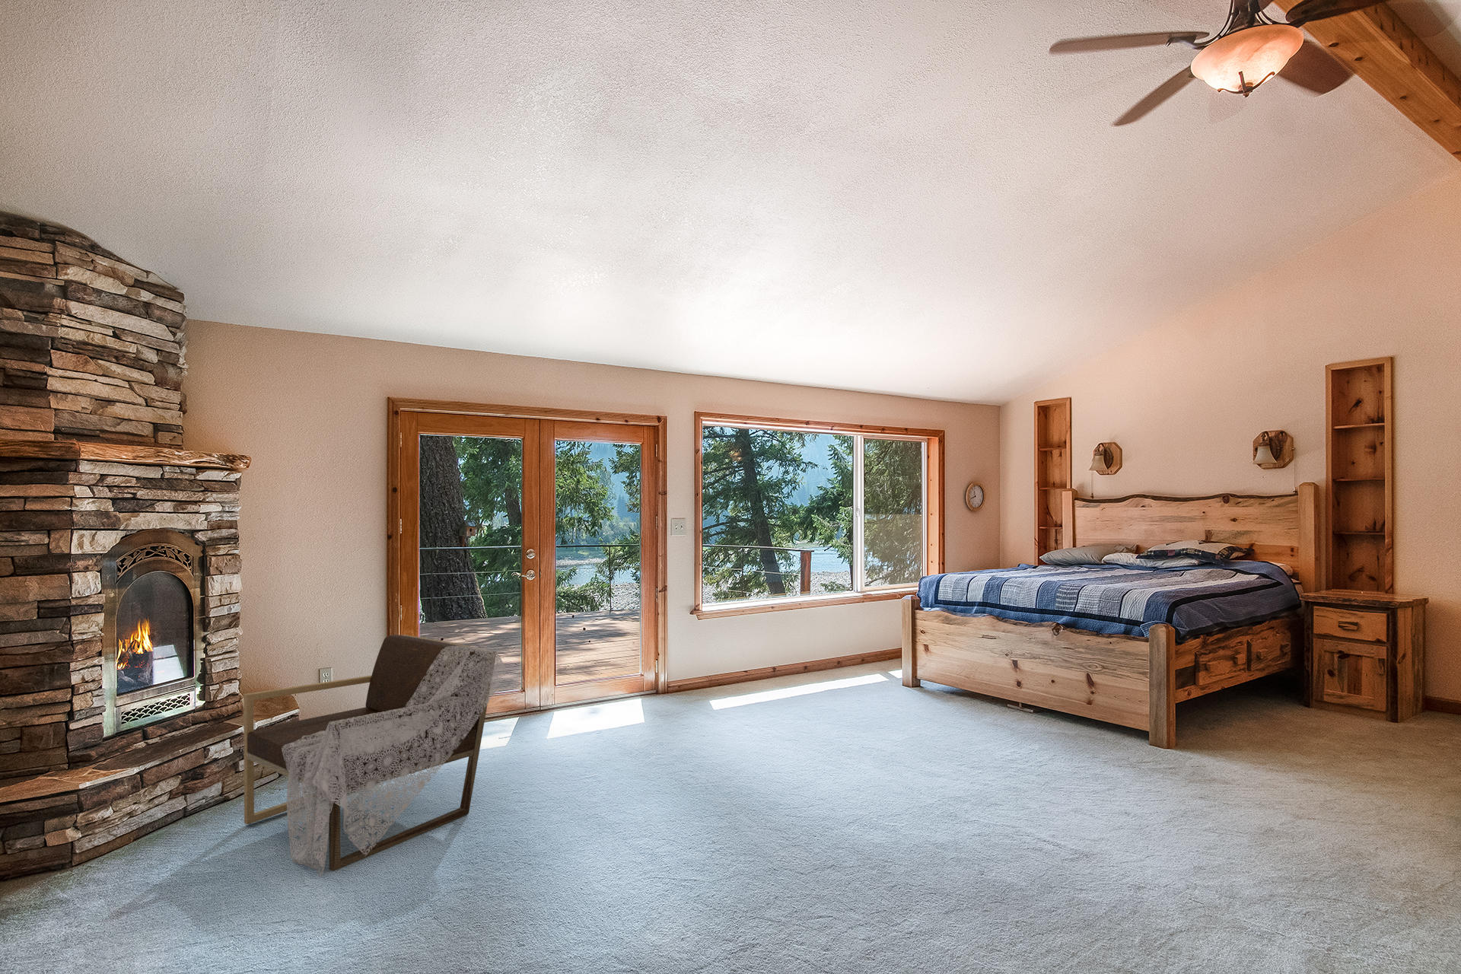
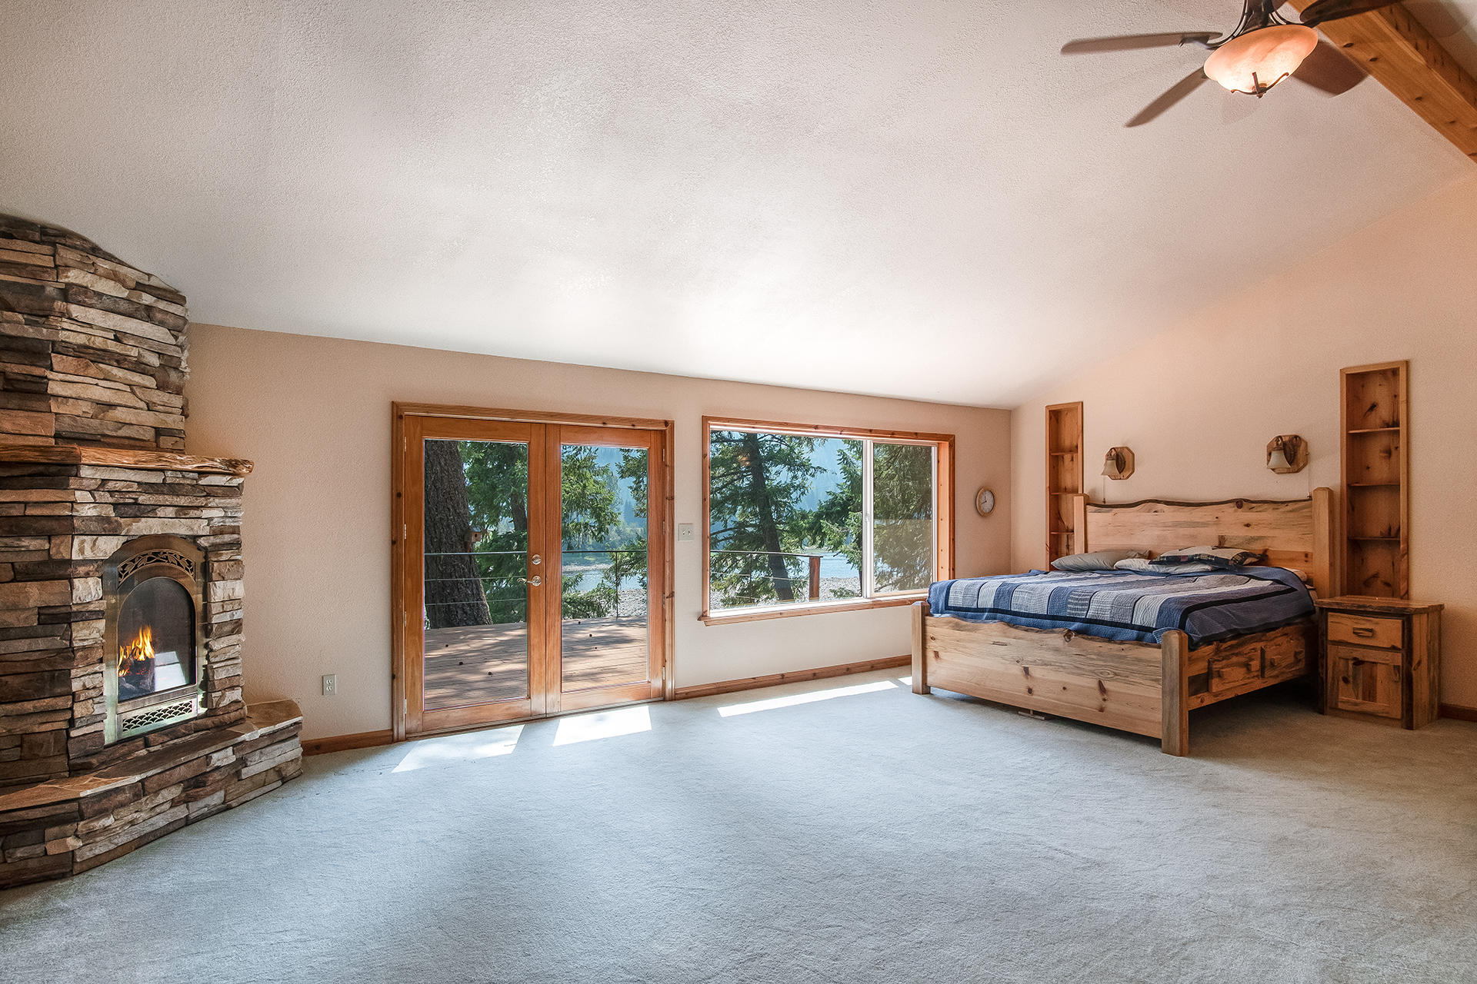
- armchair [242,634,508,882]
